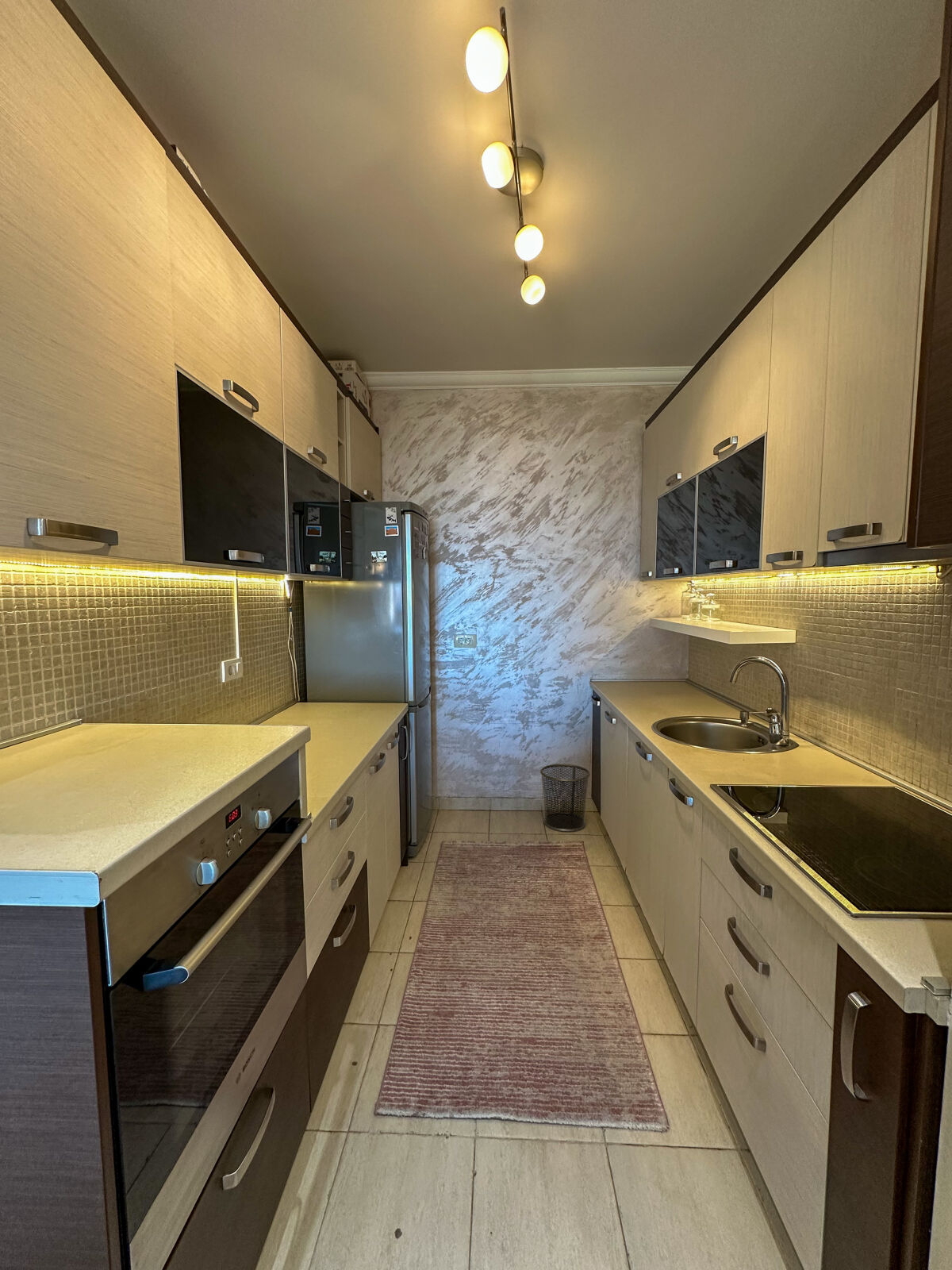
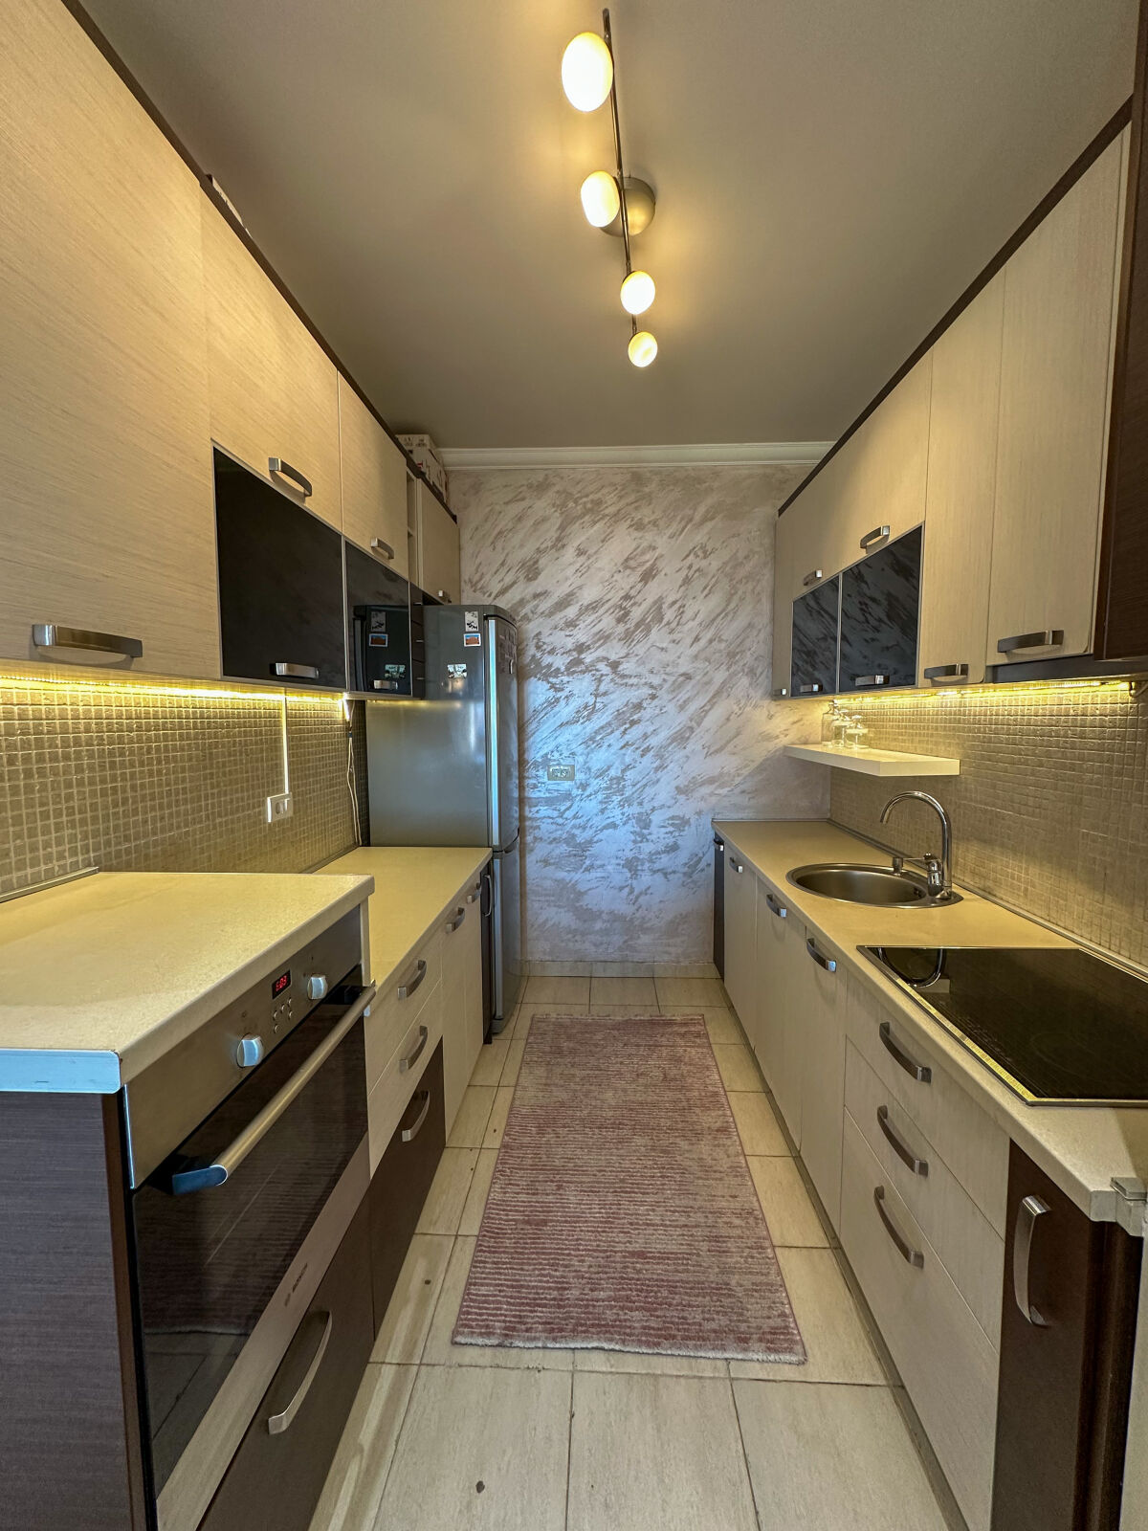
- waste bin [539,763,591,833]
